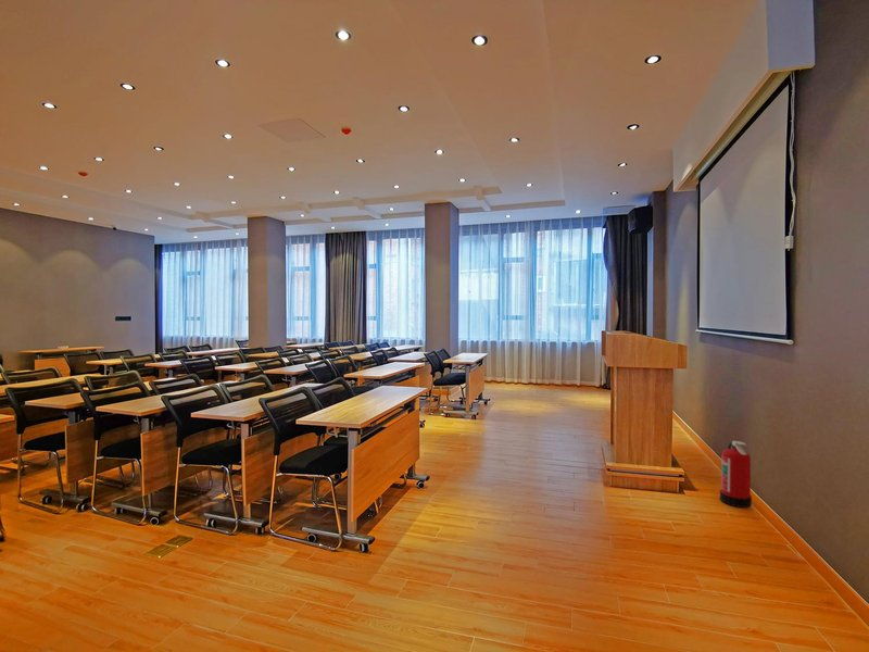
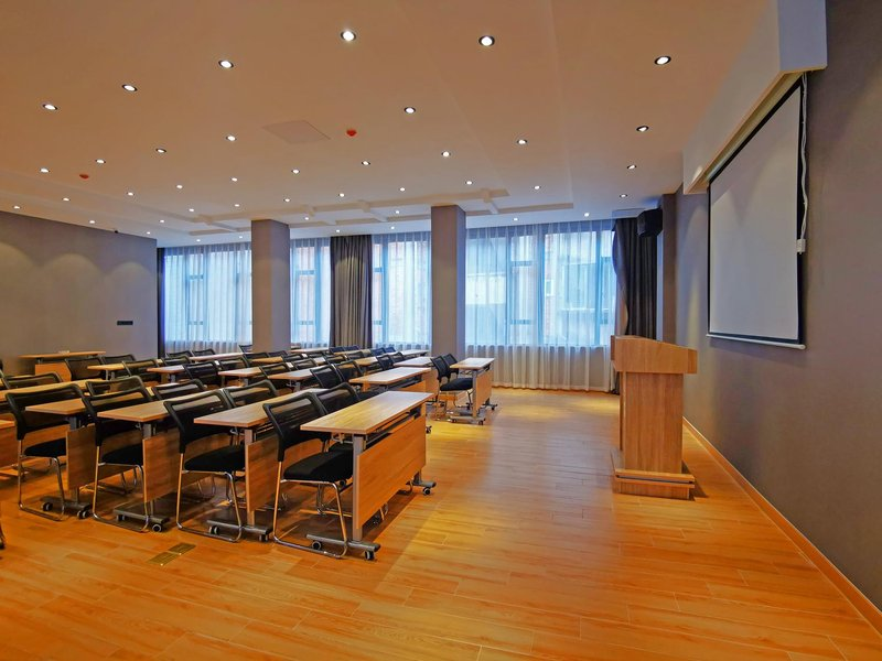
- fire extinguisher [719,440,753,509]
